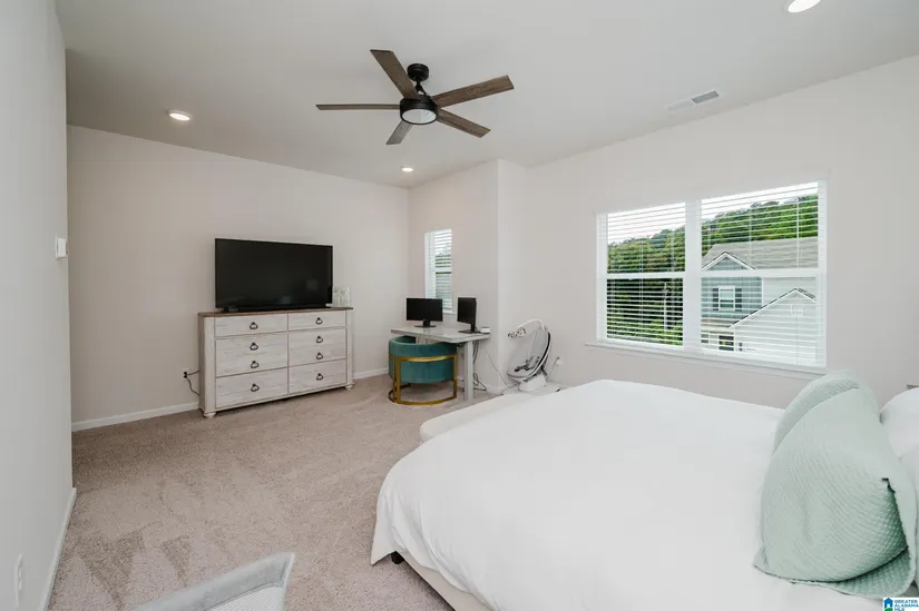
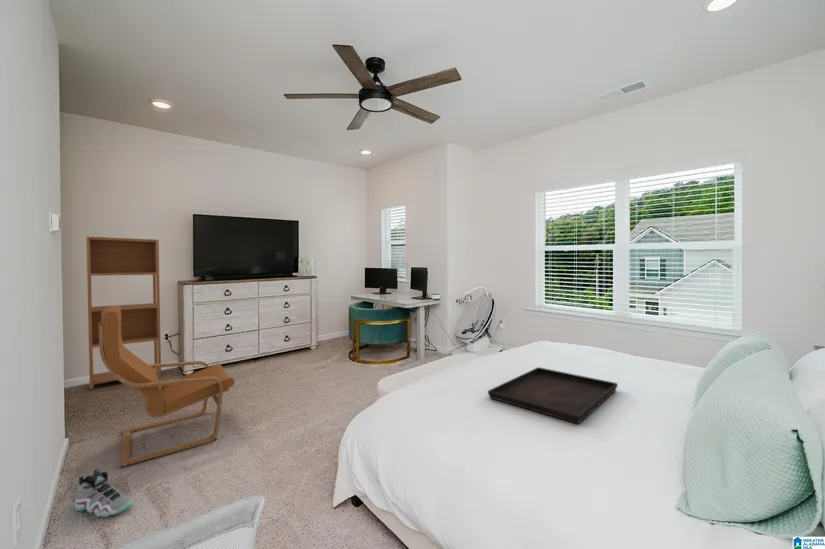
+ bookcase [85,236,162,390]
+ armchair [98,304,236,468]
+ serving tray [487,366,619,425]
+ sneaker [74,467,133,518]
